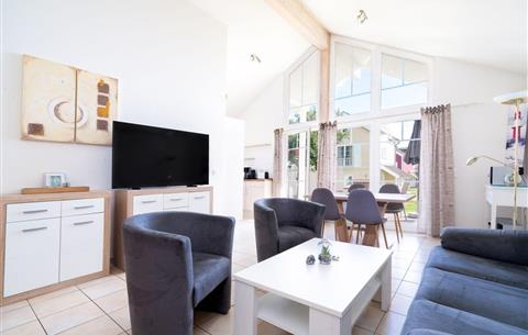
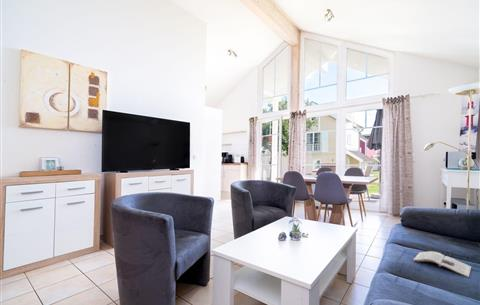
+ magazine [412,250,472,278]
